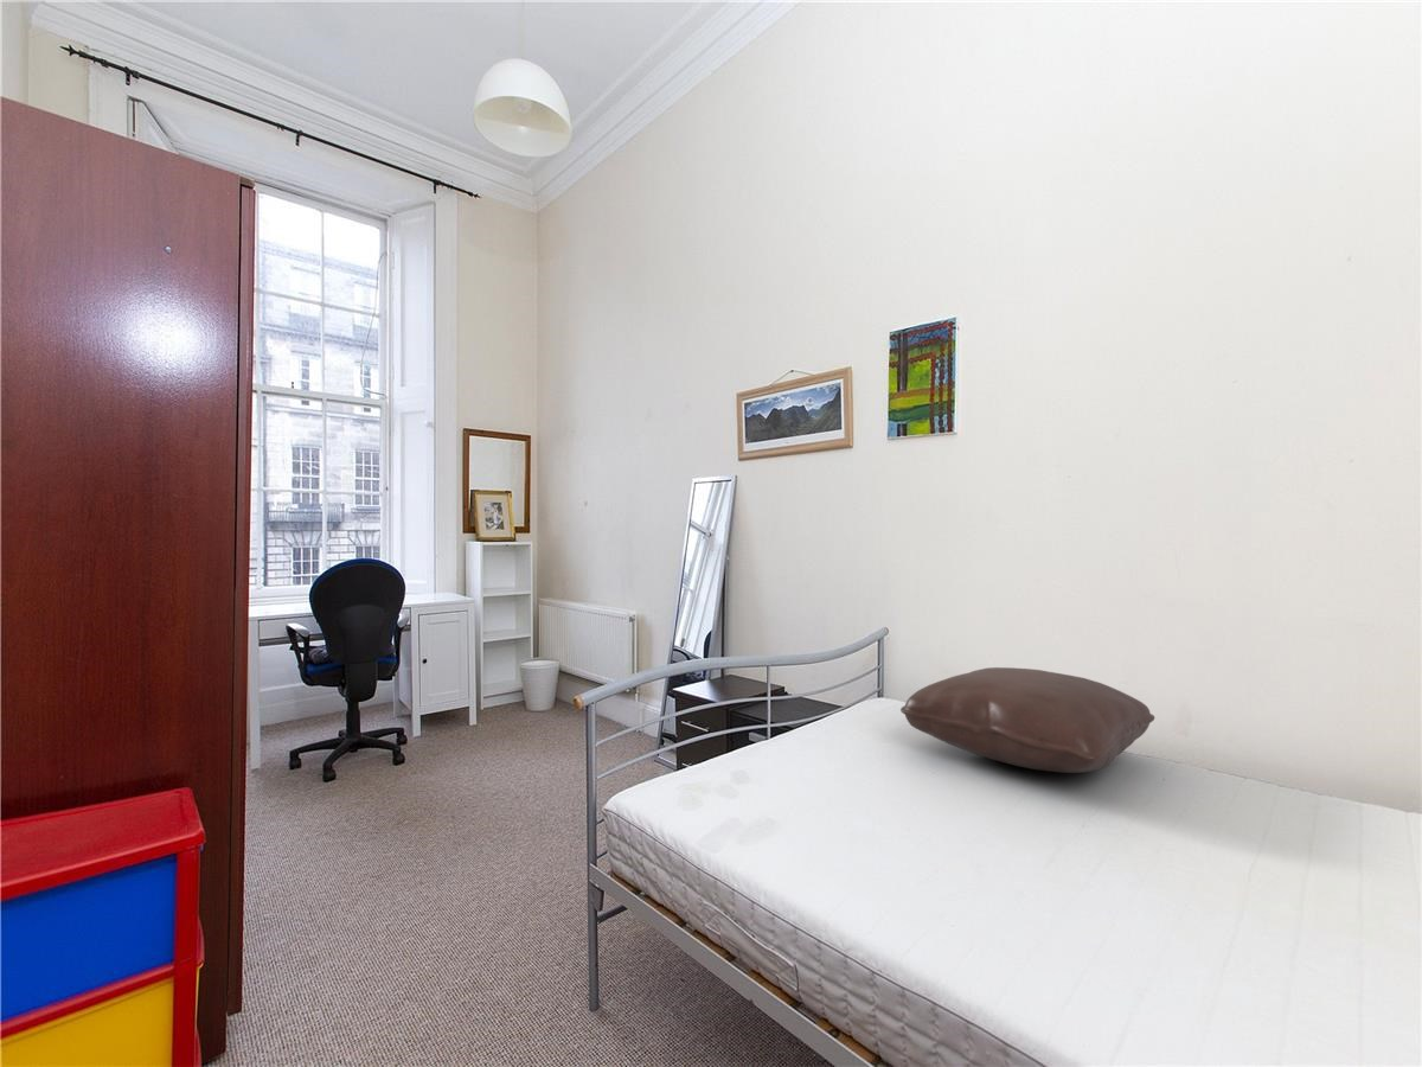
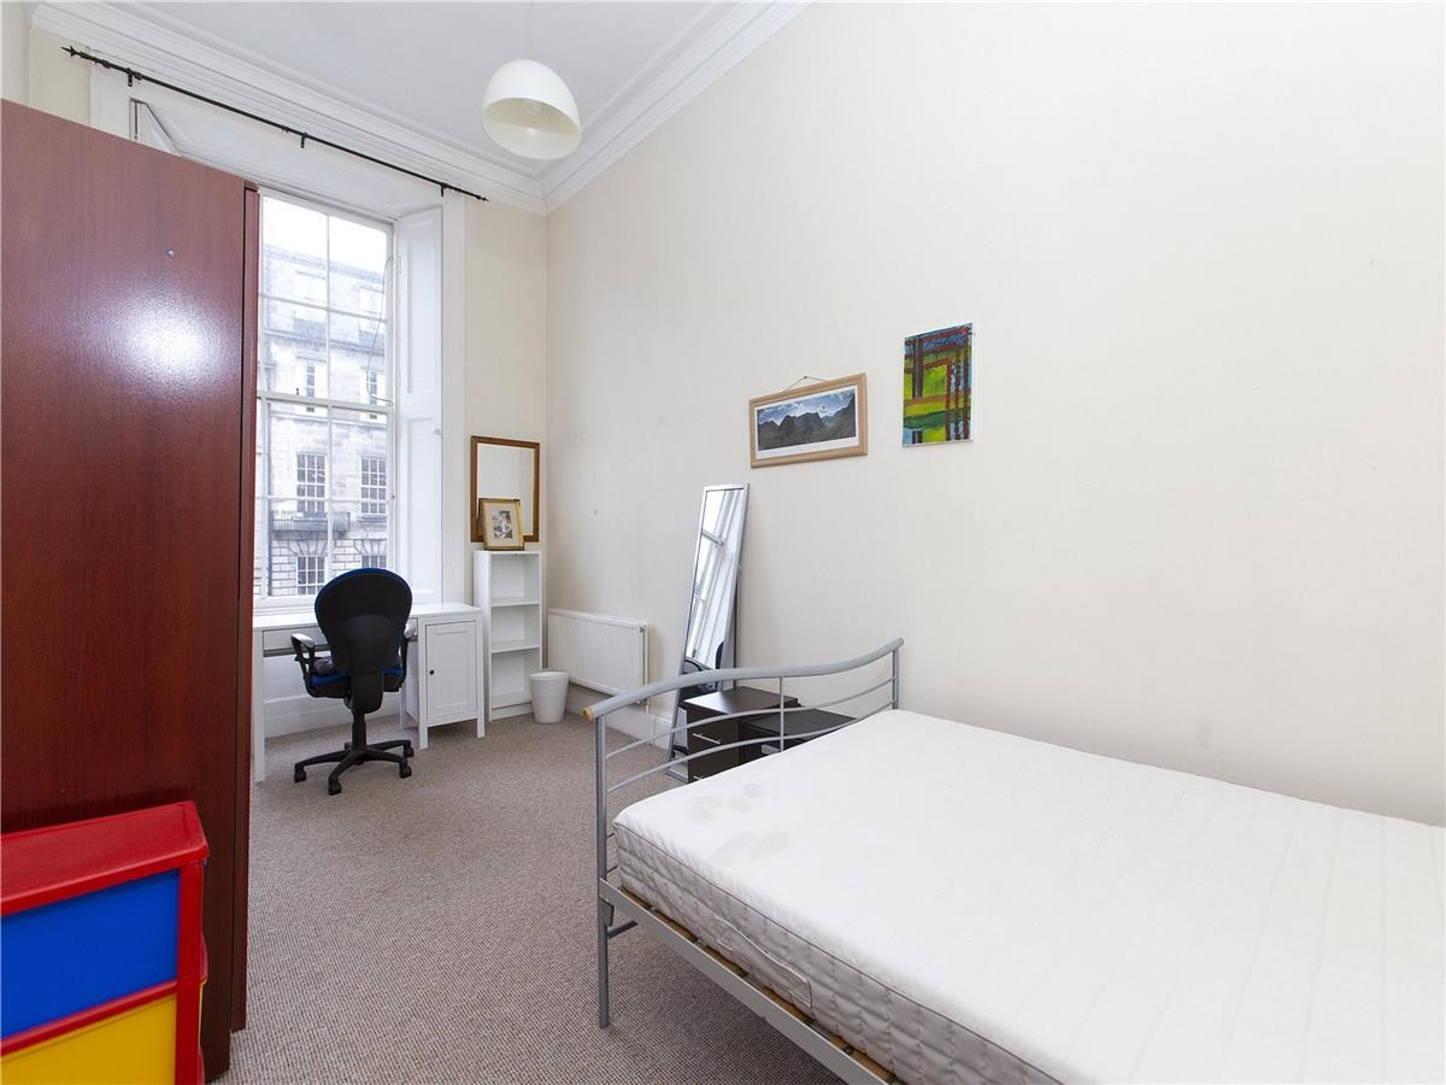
- pillow [899,666,1155,774]
